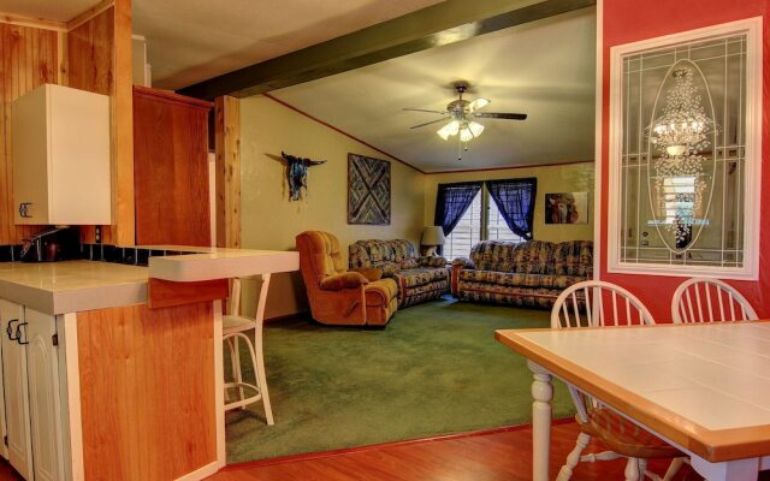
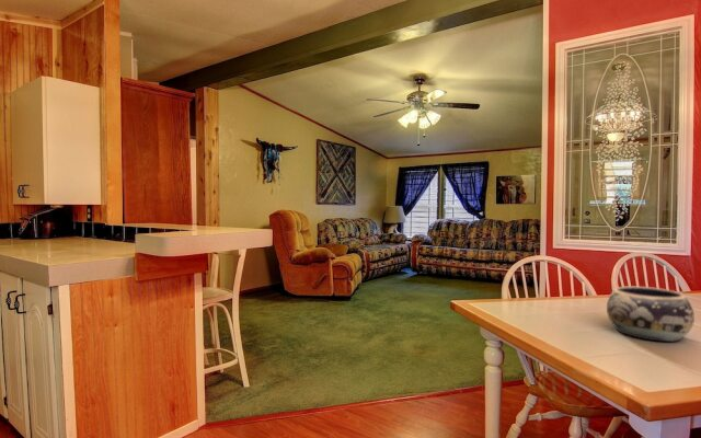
+ decorative bowl [606,285,696,343]
